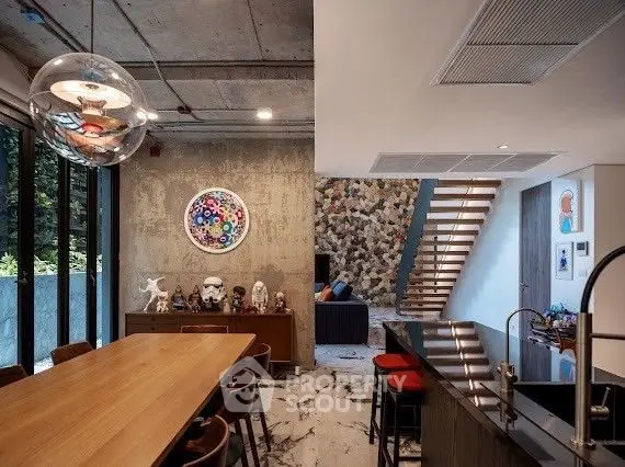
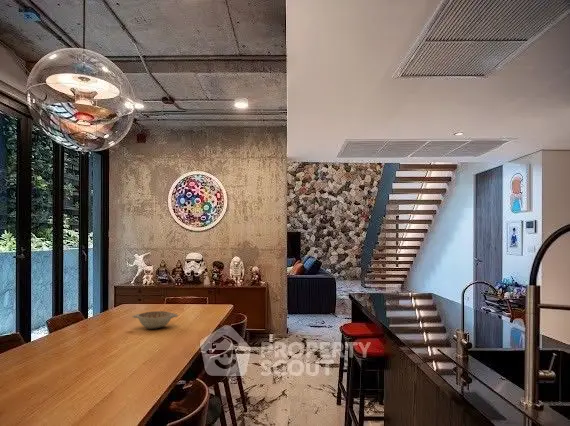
+ decorative bowl [131,310,179,330]
